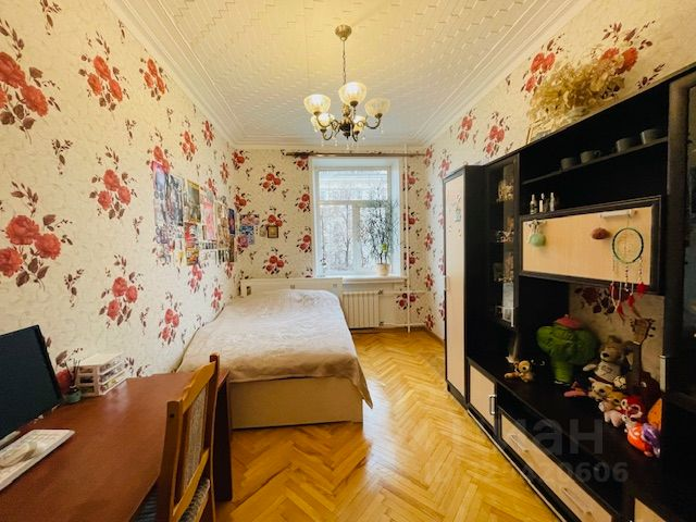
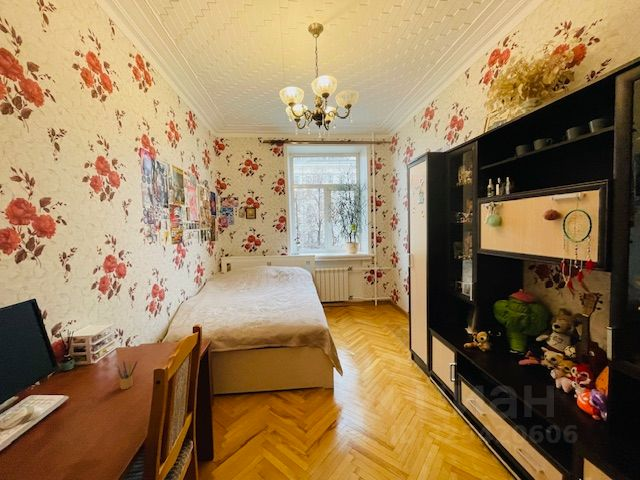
+ pencil box [114,359,139,390]
